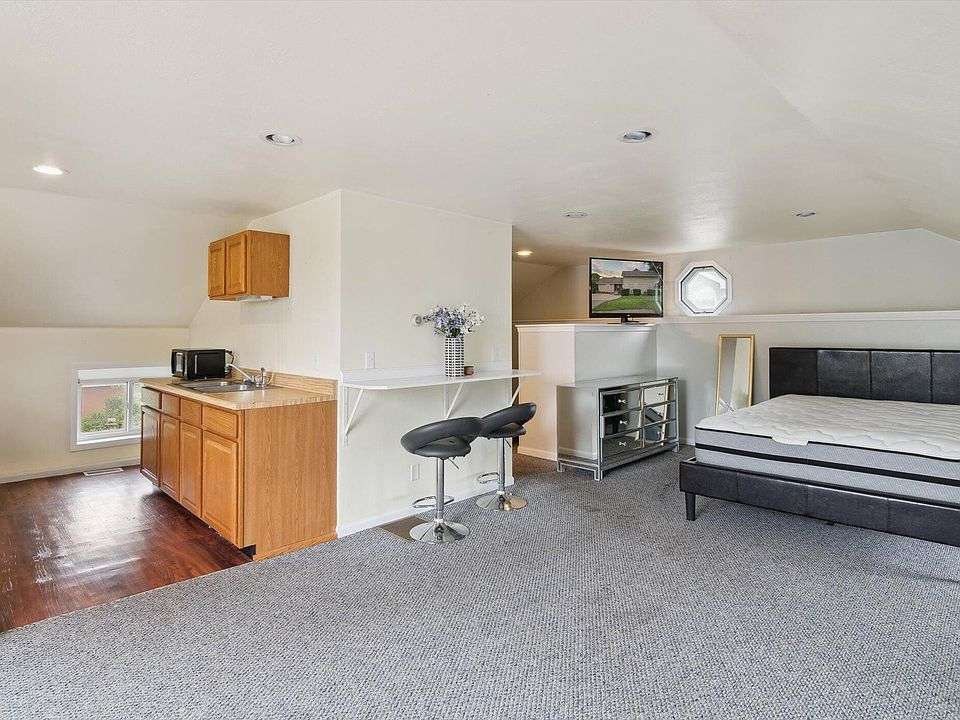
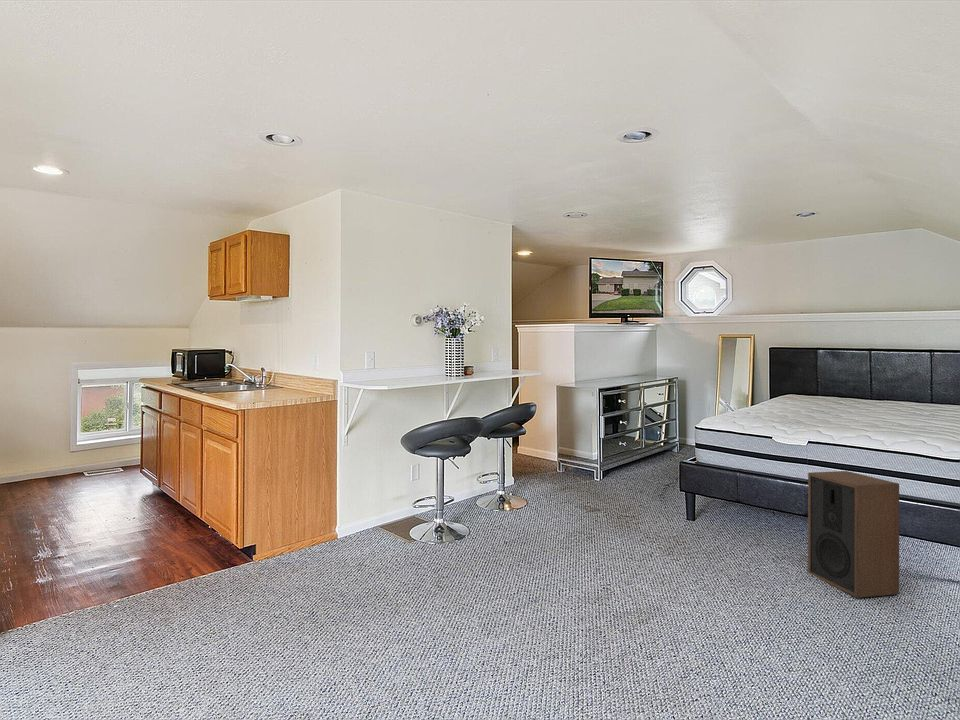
+ speaker [807,470,900,599]
